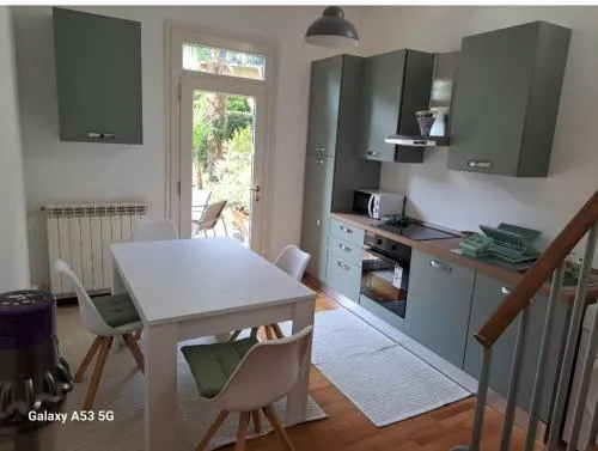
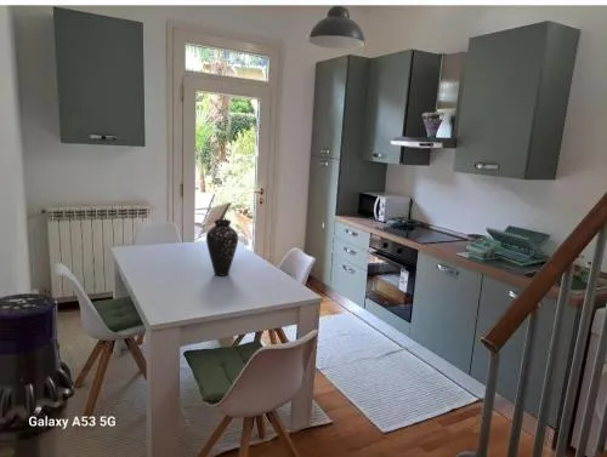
+ vase [205,218,239,278]
